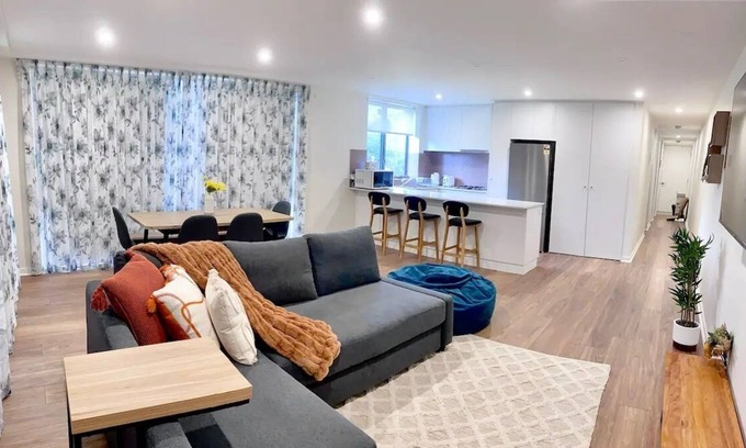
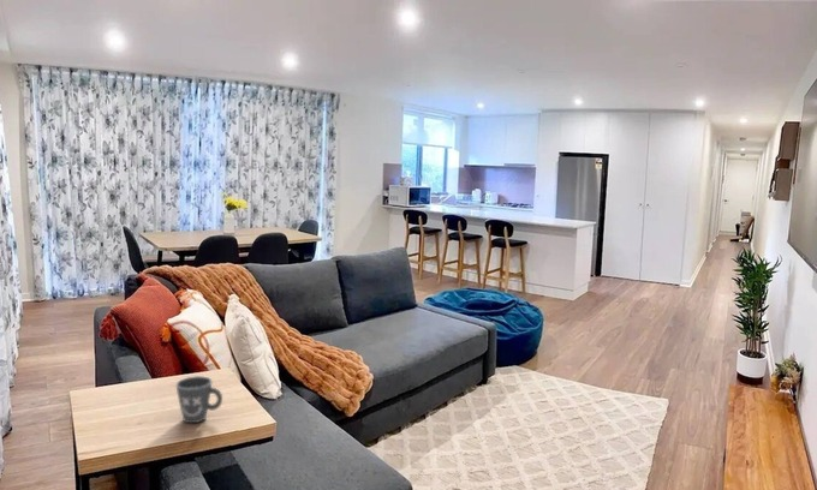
+ mug [174,375,223,424]
